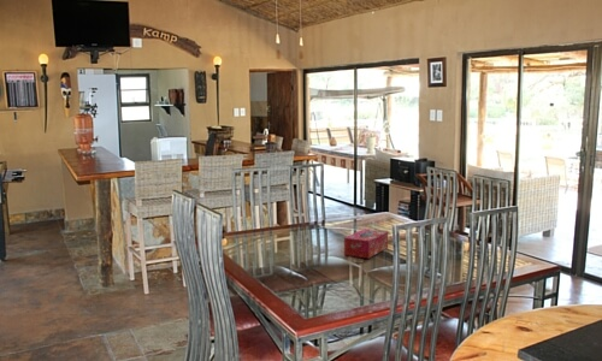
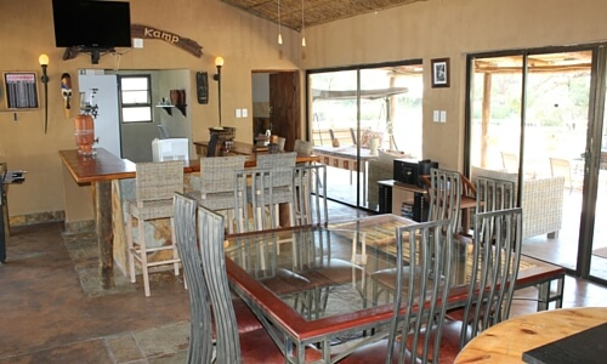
- tissue box [343,227,389,259]
